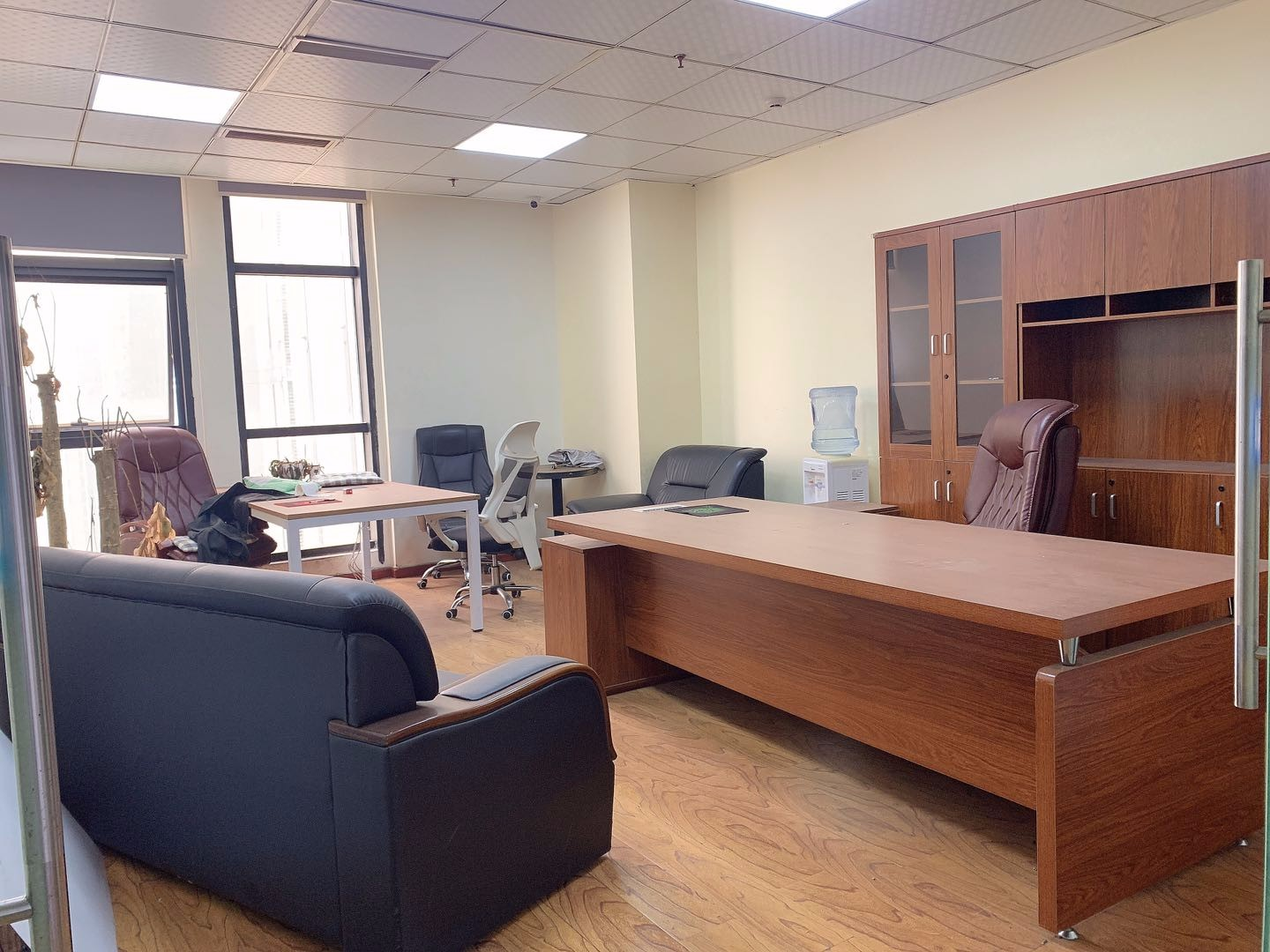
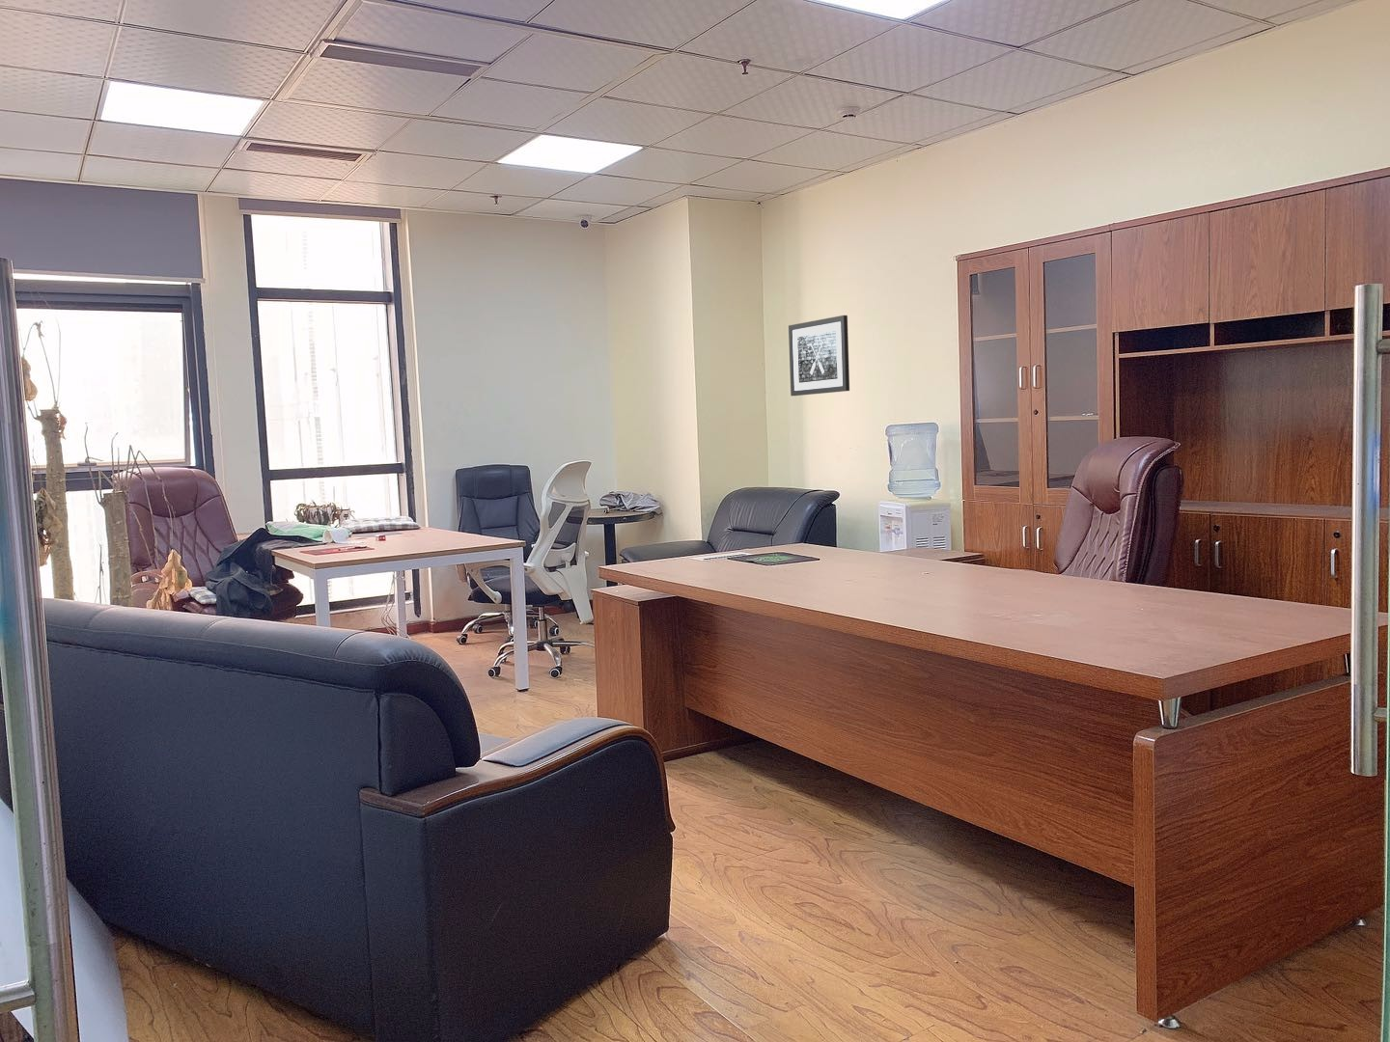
+ wall art [788,314,850,396]
